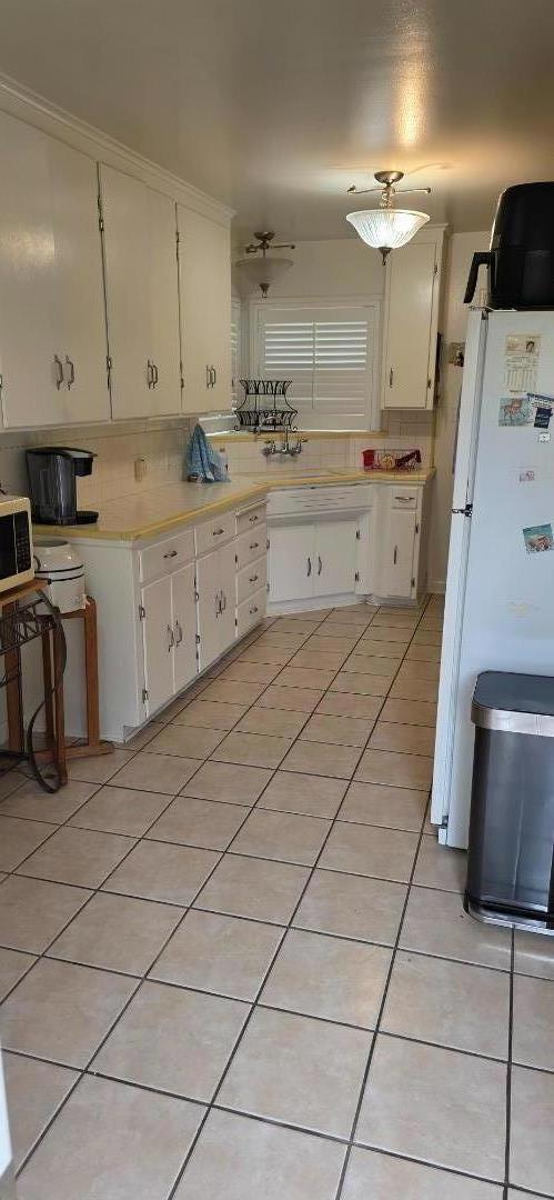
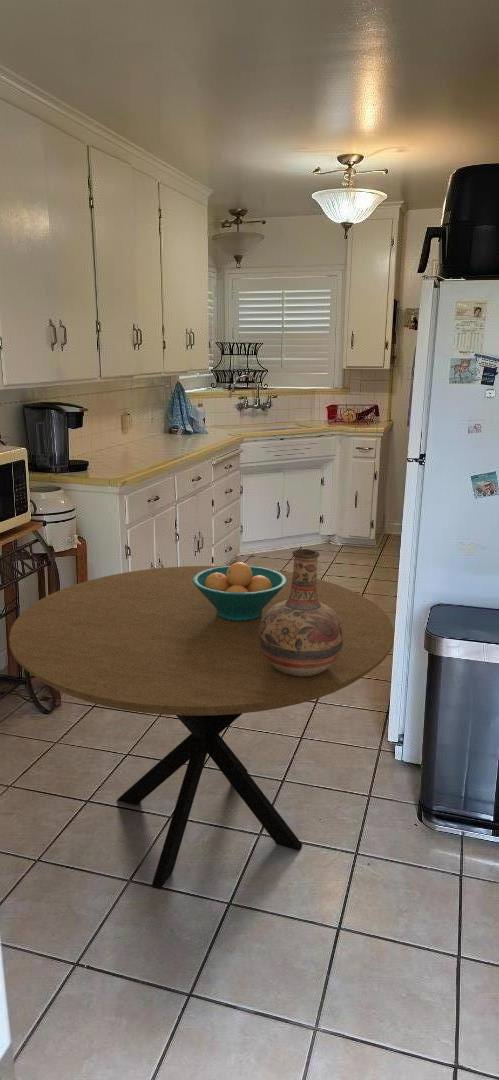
+ fruit bowl [193,561,287,621]
+ dining table [8,565,395,890]
+ vase [259,548,344,677]
